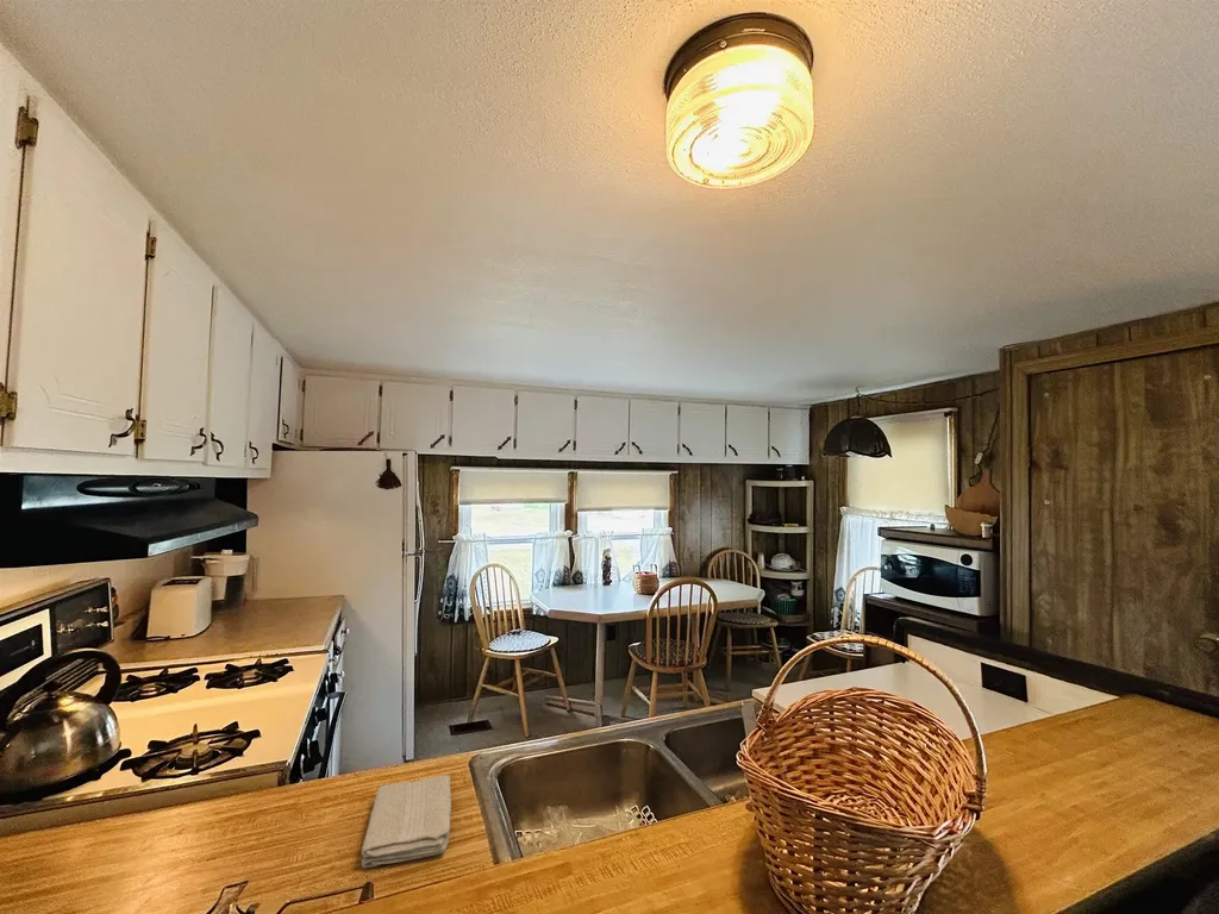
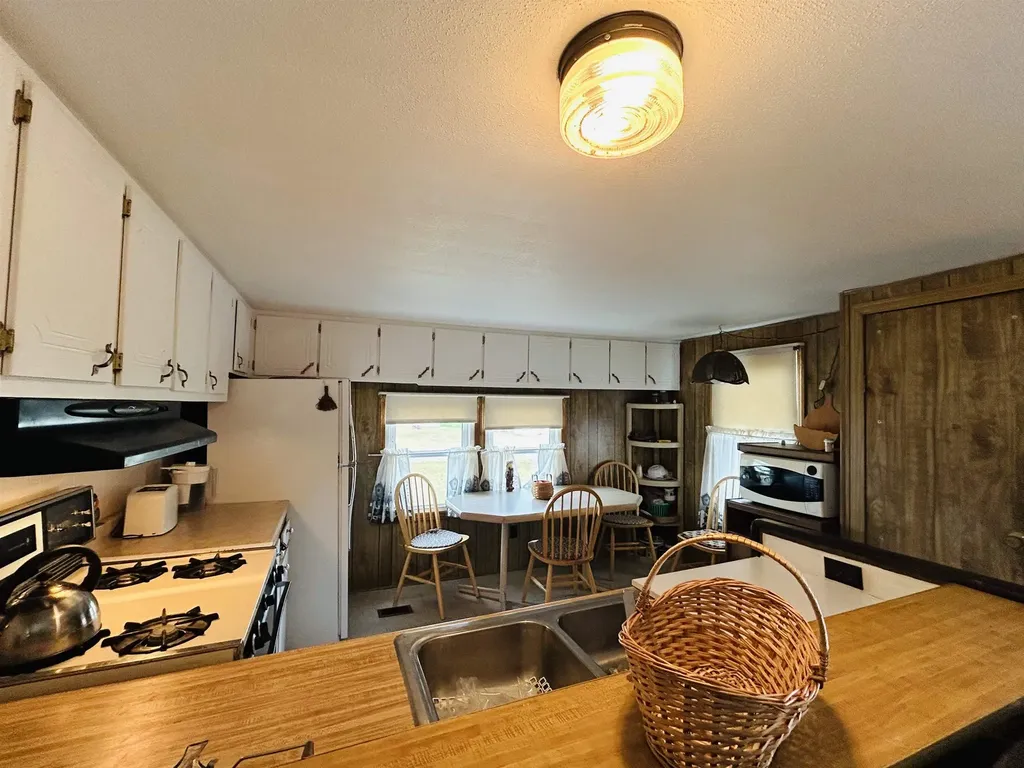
- washcloth [361,774,452,869]
